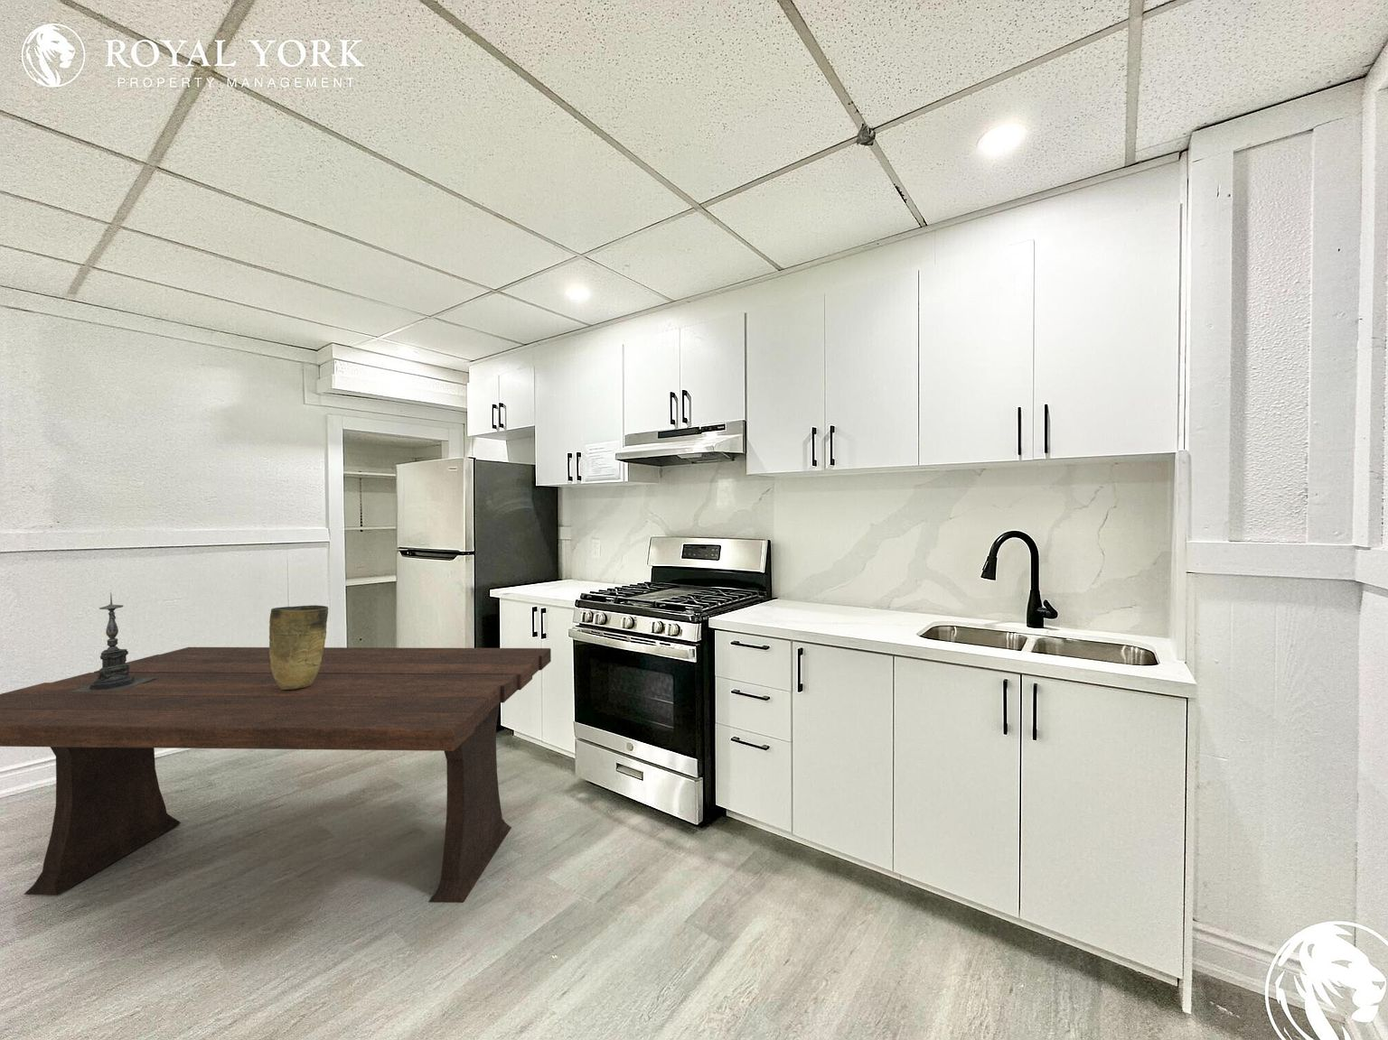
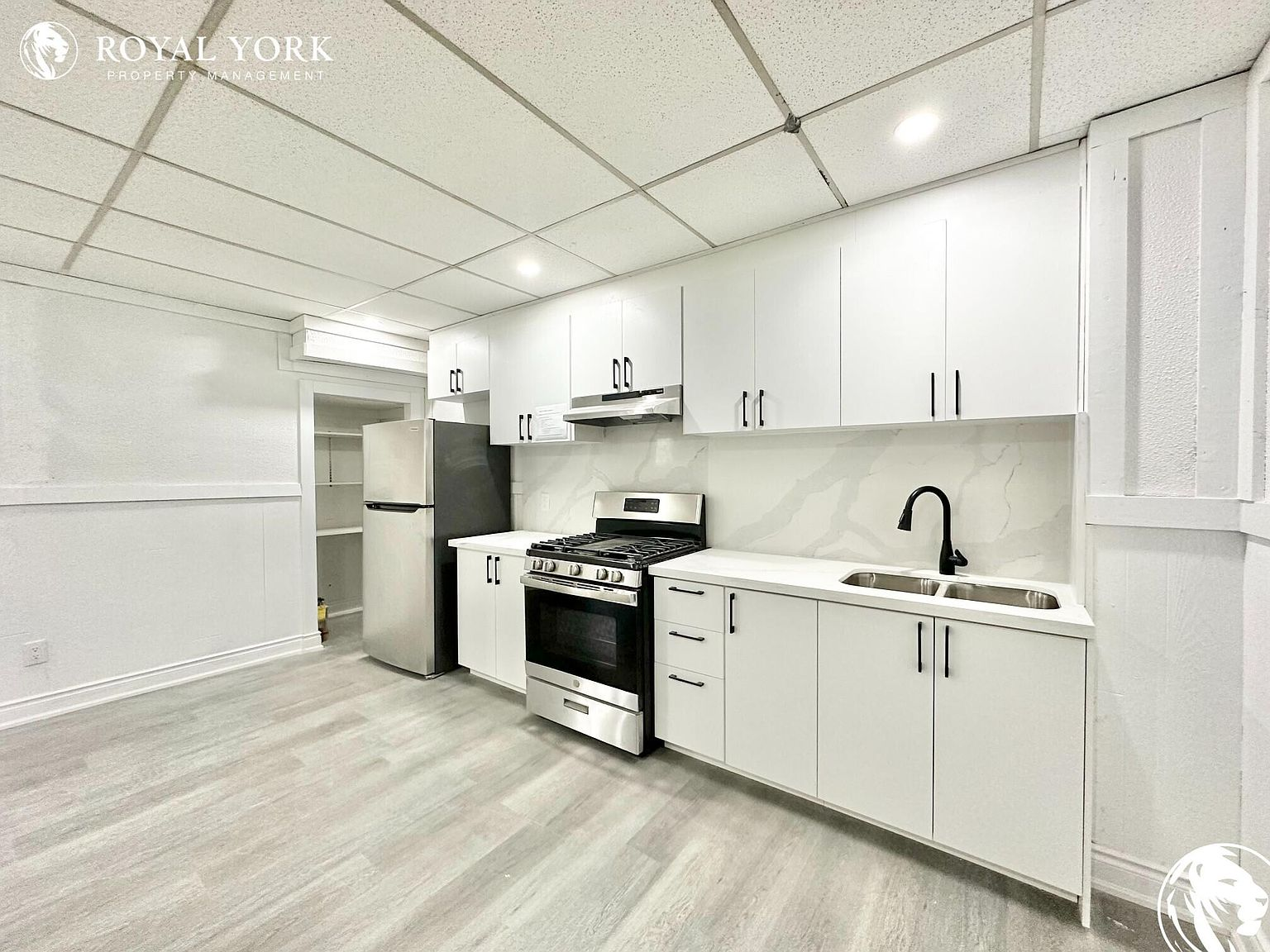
- candle holder [70,592,158,693]
- dining table [0,647,552,903]
- vase [269,604,329,689]
